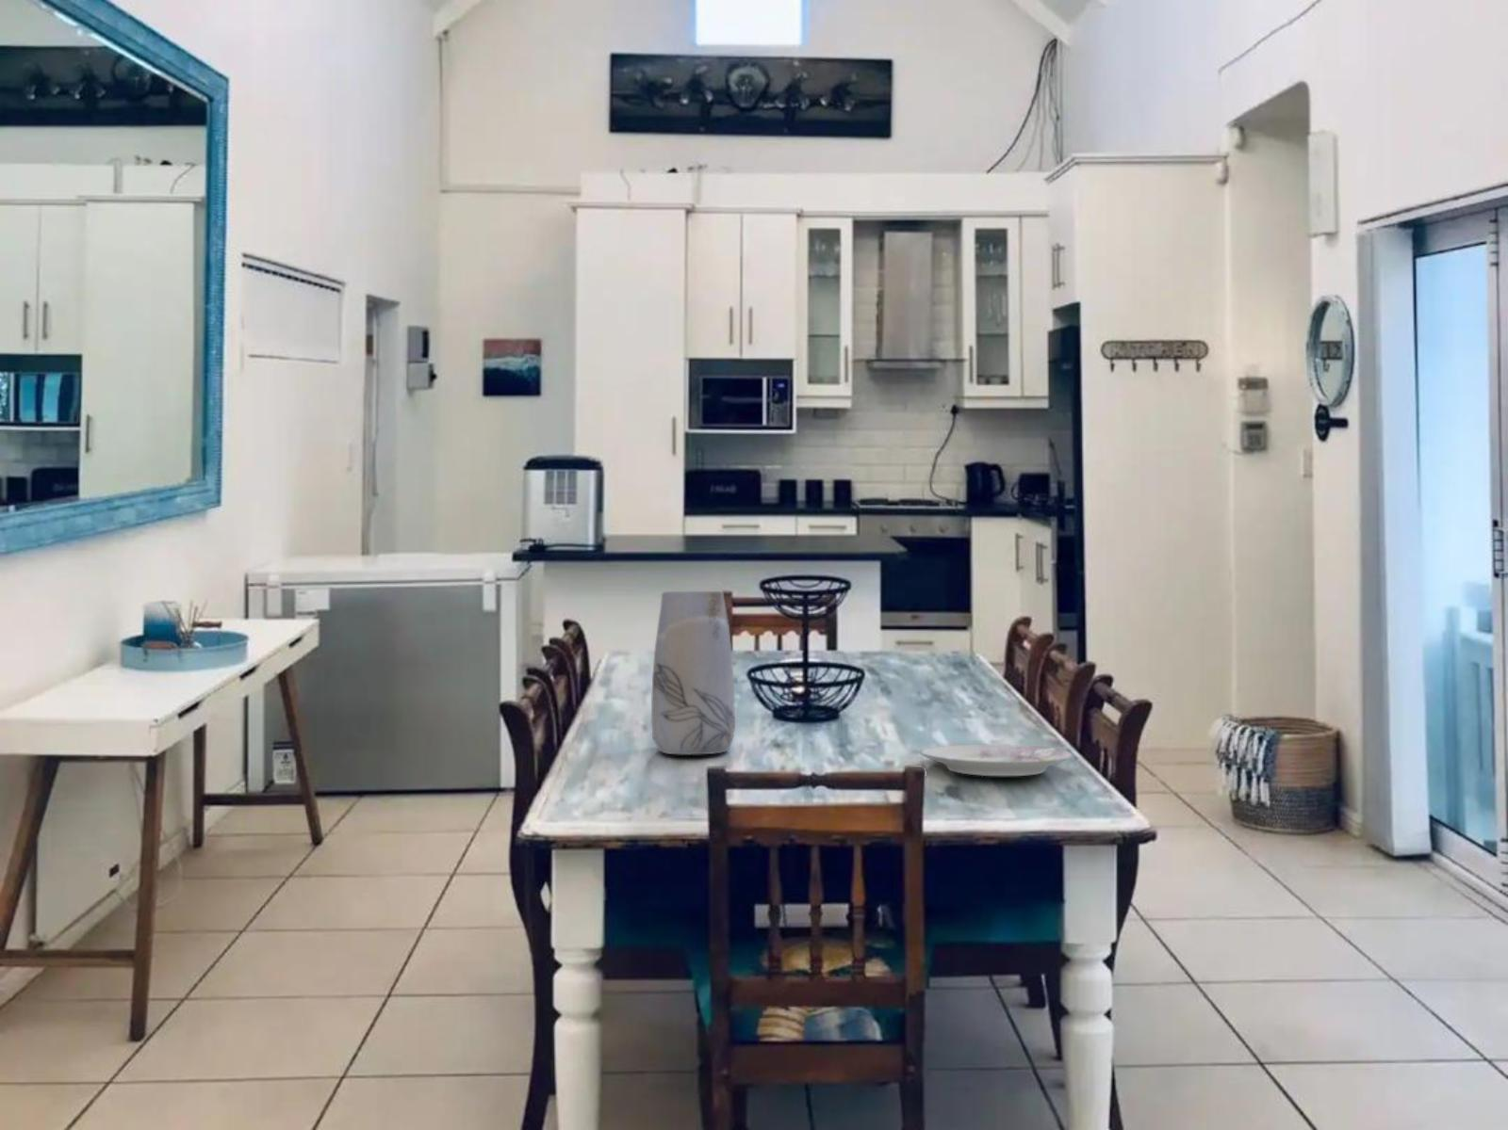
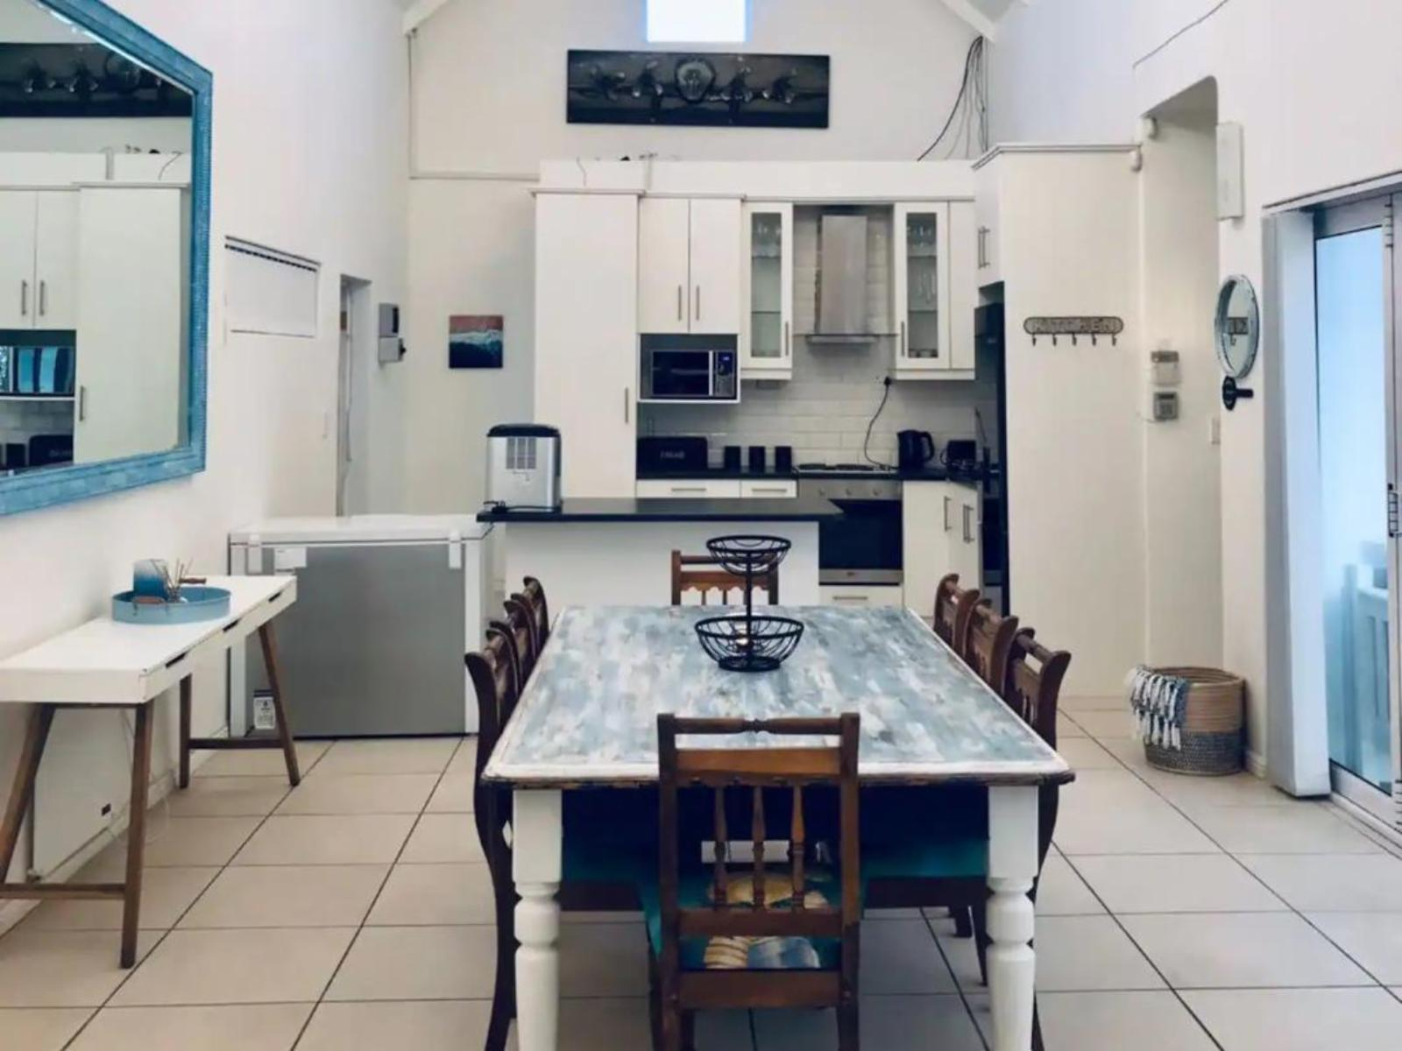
- plate [918,744,1075,777]
- vase [651,590,736,756]
